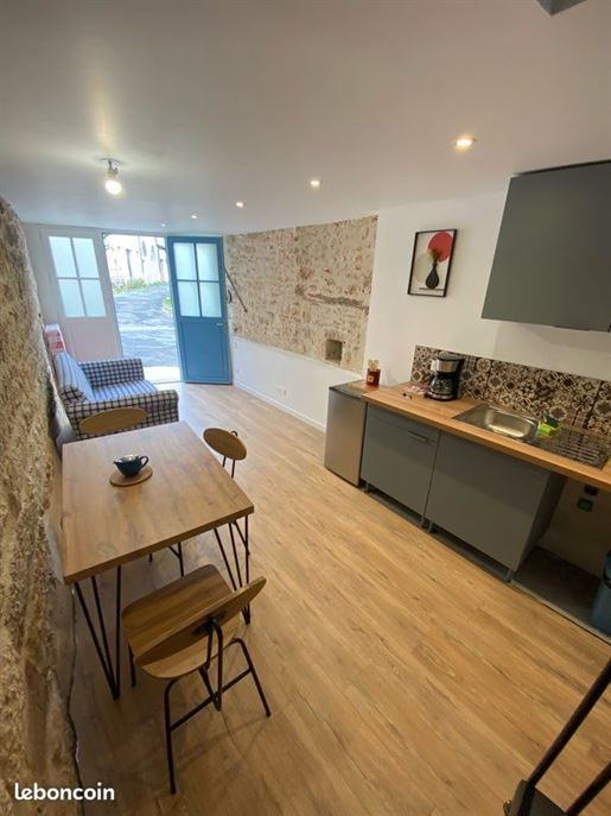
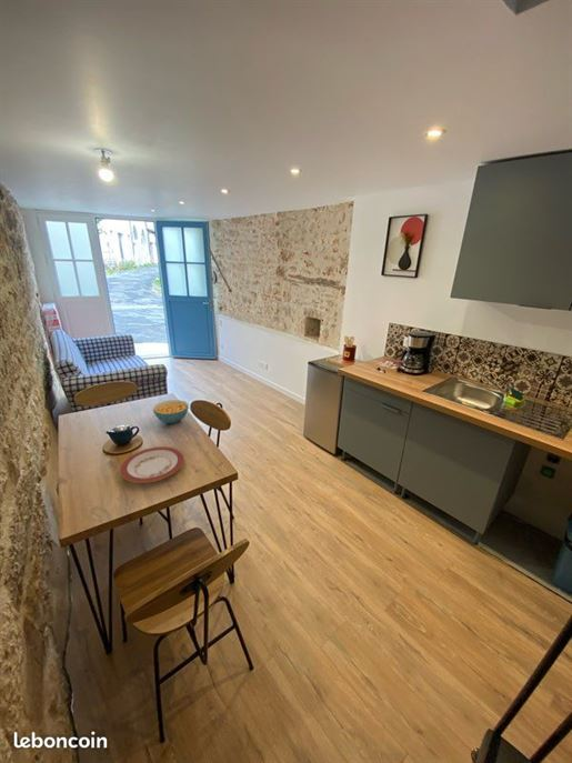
+ plate [119,445,185,484]
+ cereal bowl [152,399,190,424]
